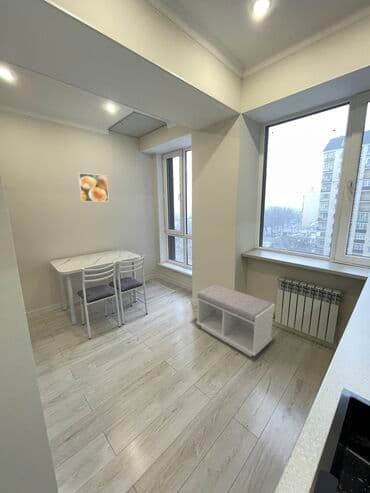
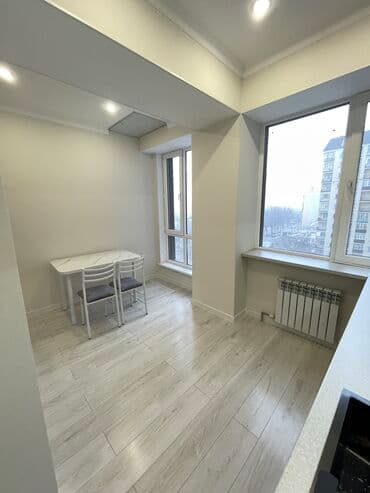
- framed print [77,172,110,203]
- bench [195,284,276,358]
